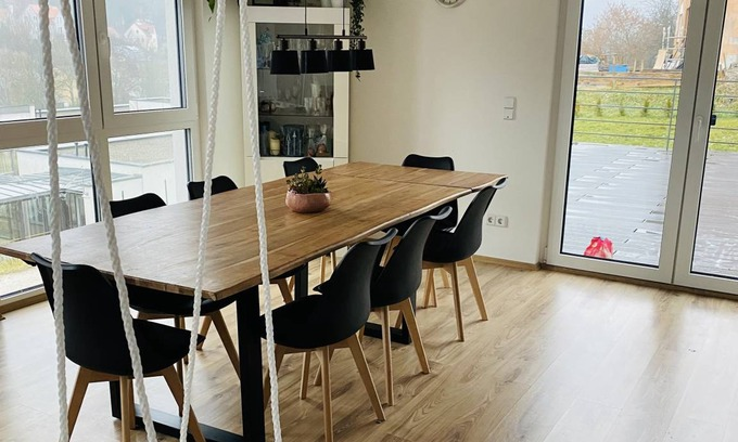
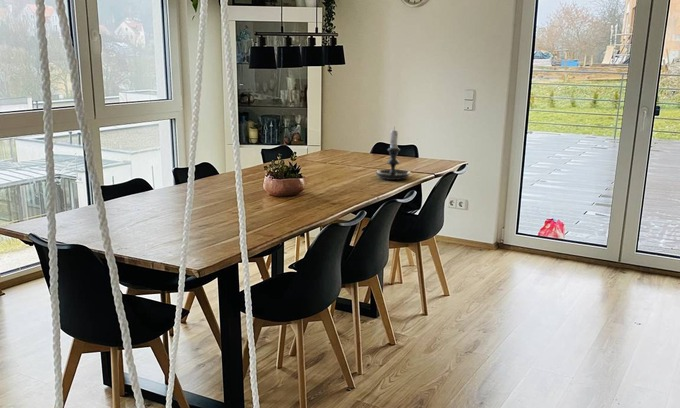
+ candle holder [375,126,411,181]
